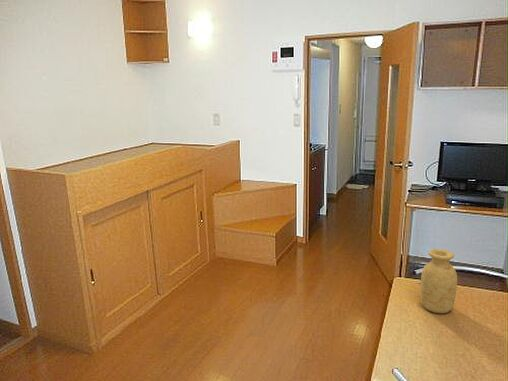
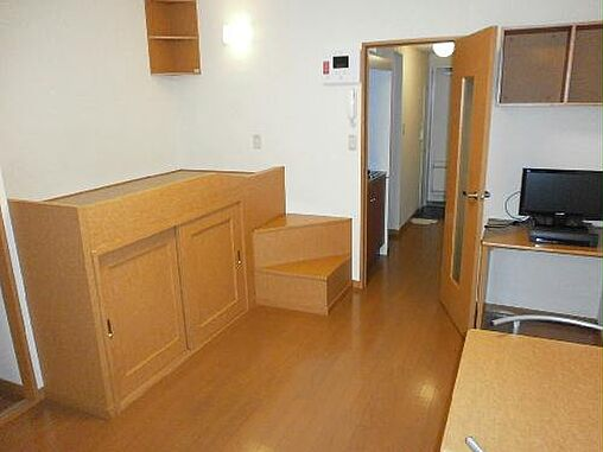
- vase [420,248,458,314]
